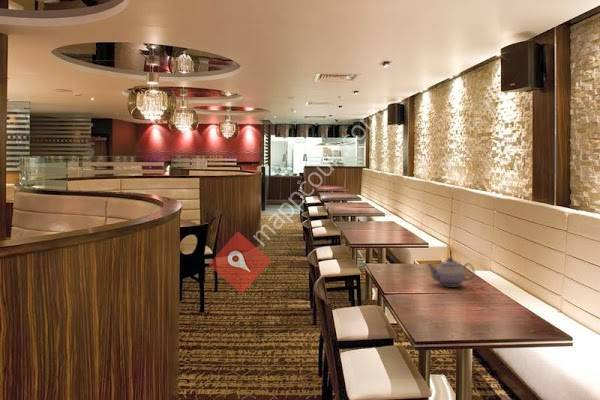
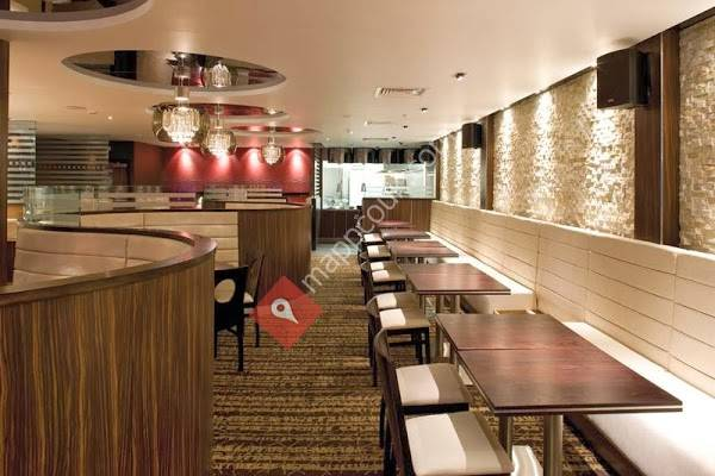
- teapot [426,256,475,287]
